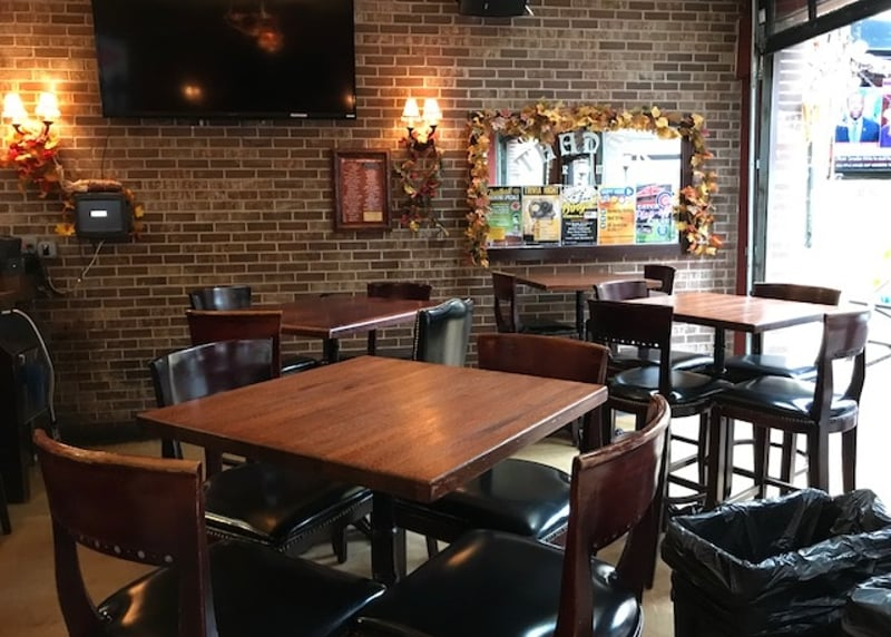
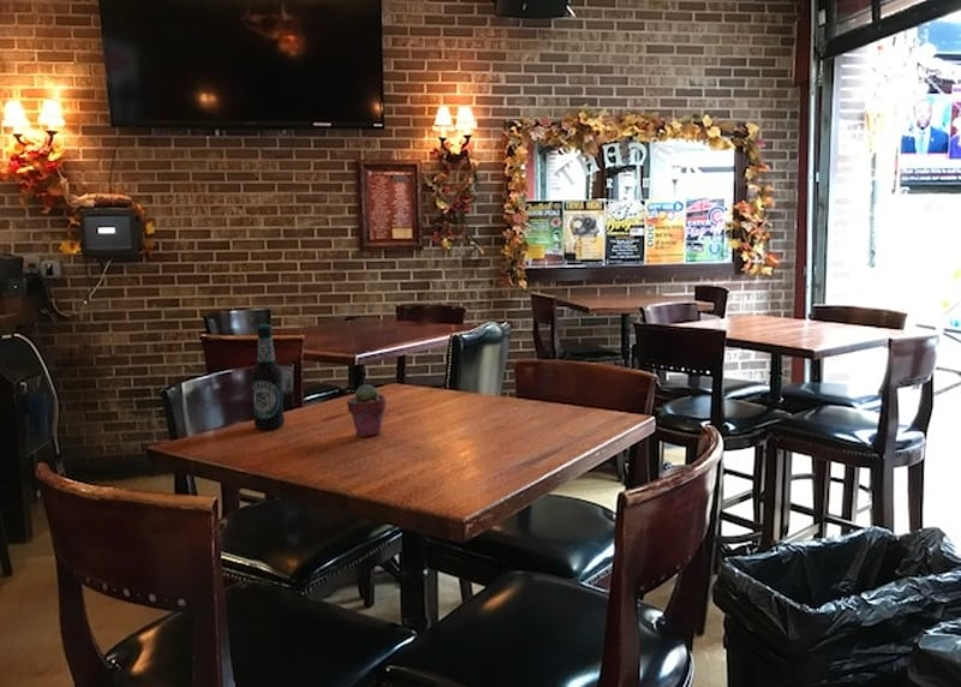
+ bottle [250,324,286,430]
+ potted succulent [346,383,388,438]
